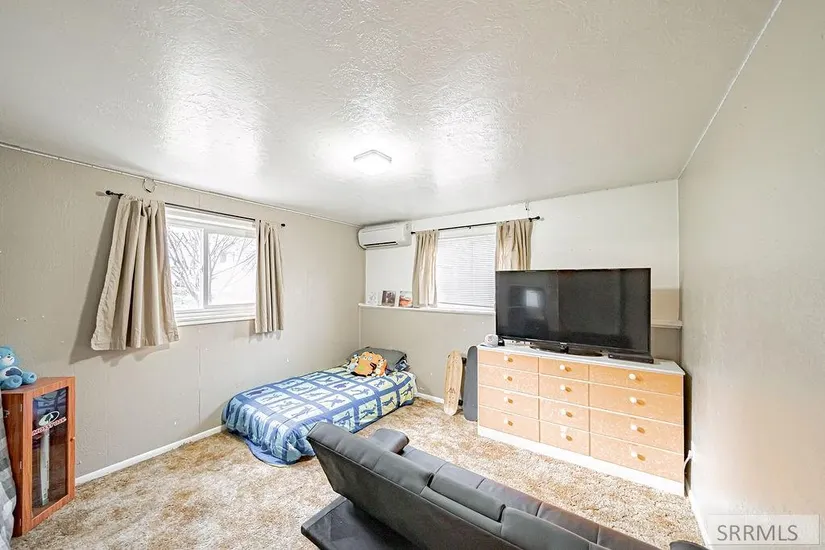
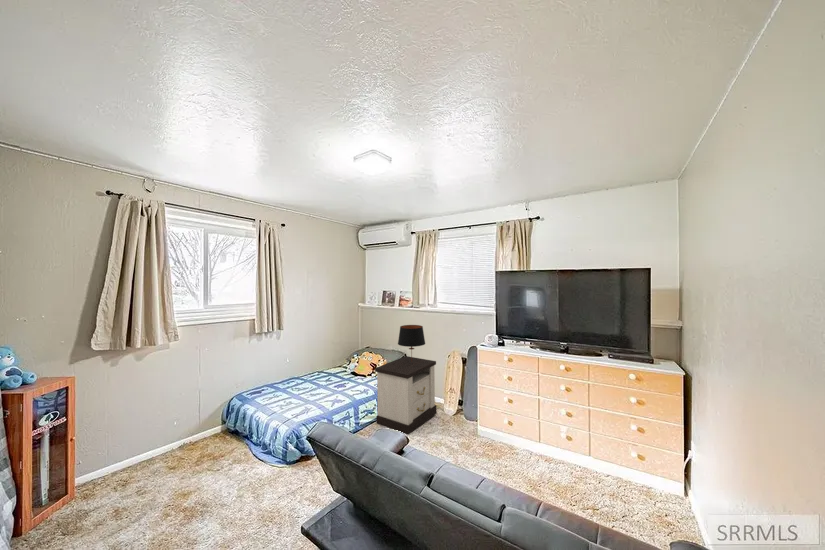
+ nightstand [374,355,438,436]
+ table lamp [397,324,426,361]
